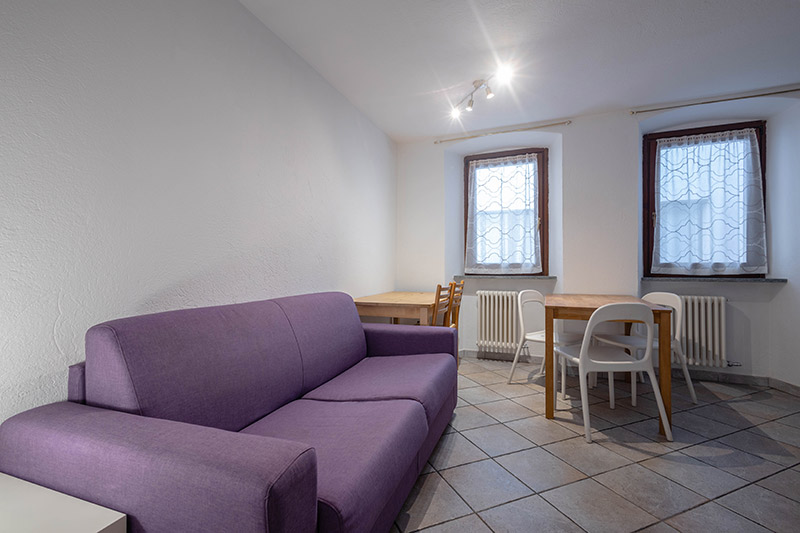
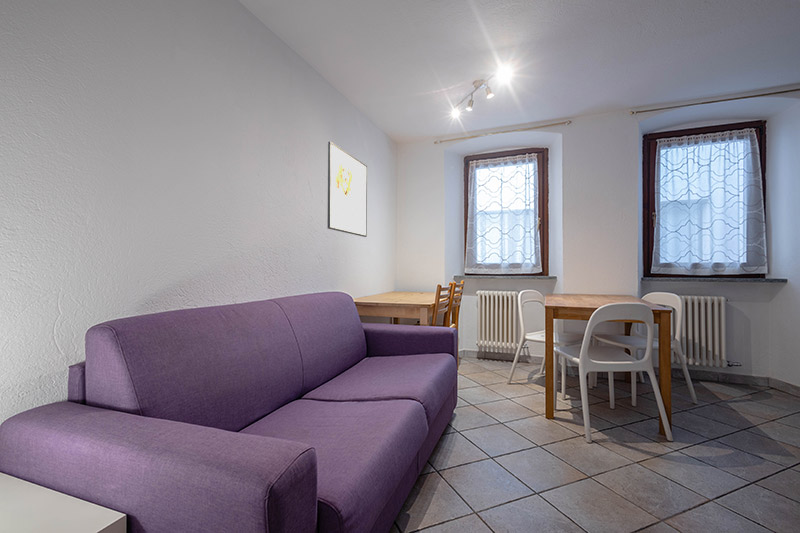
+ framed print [326,141,368,238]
